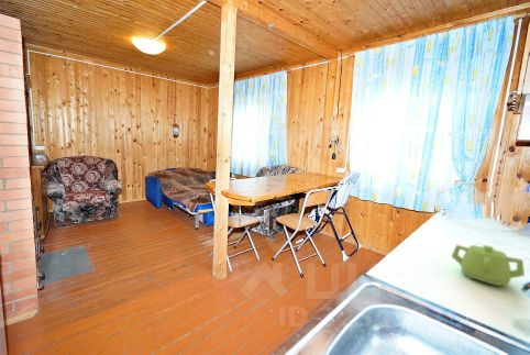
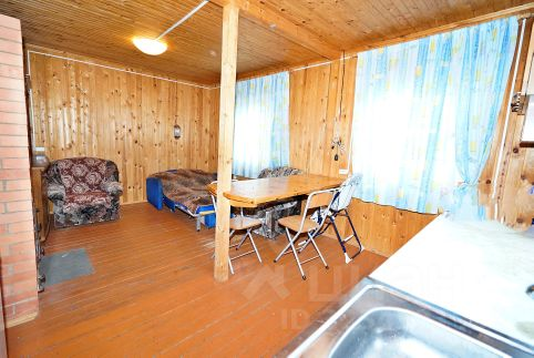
- teapot [450,243,526,287]
